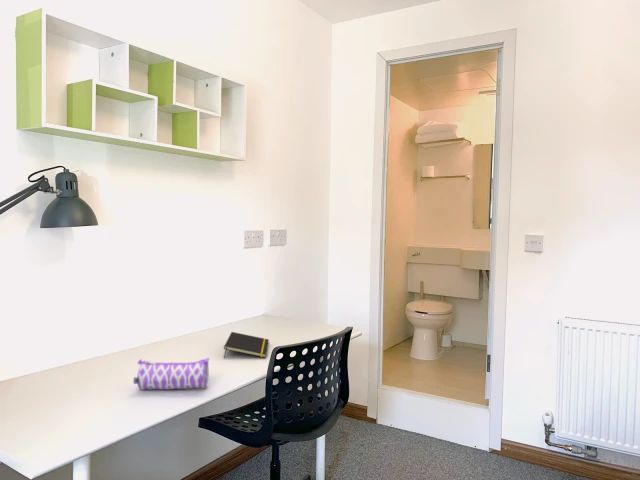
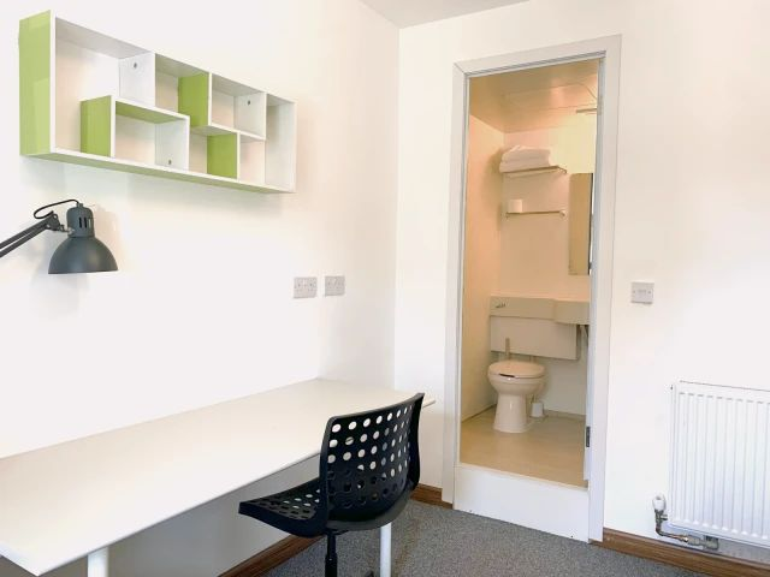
- notepad [223,331,270,359]
- pencil case [133,357,211,391]
